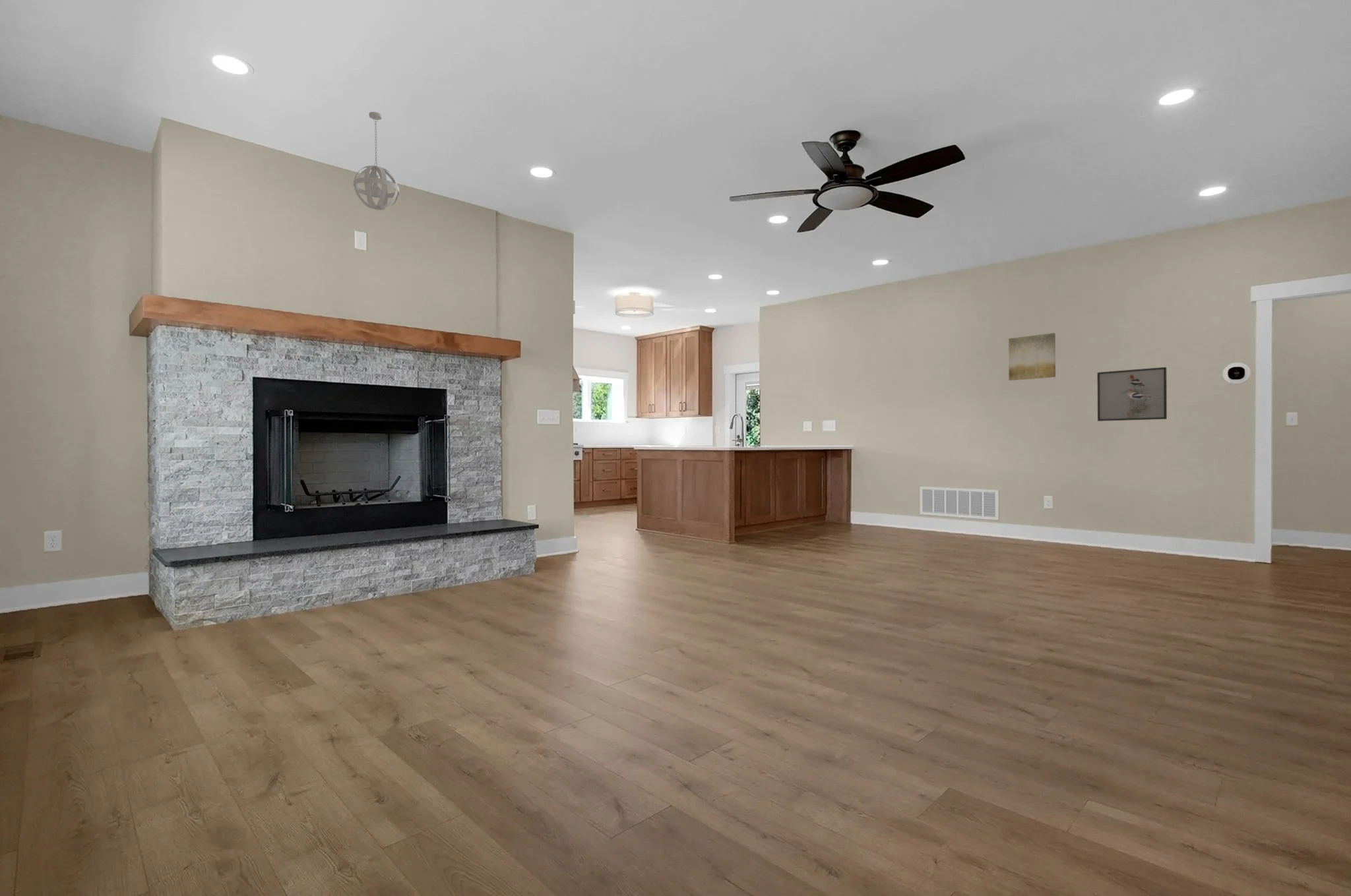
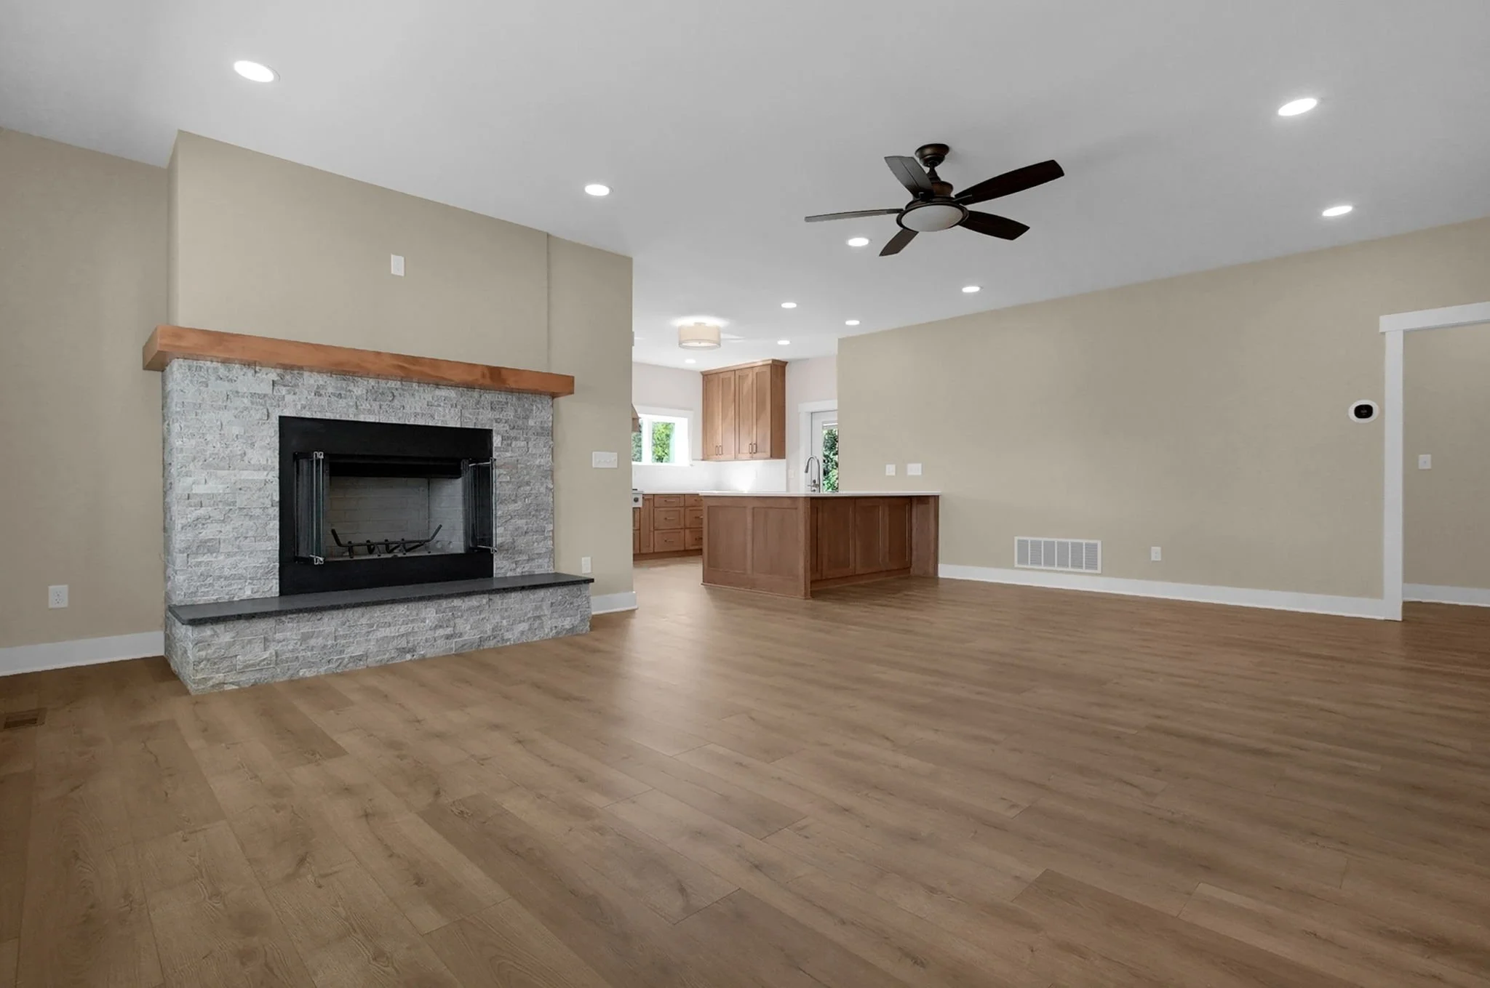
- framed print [1096,367,1168,422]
- pendant light [352,111,400,211]
- wall art [1008,332,1056,381]
